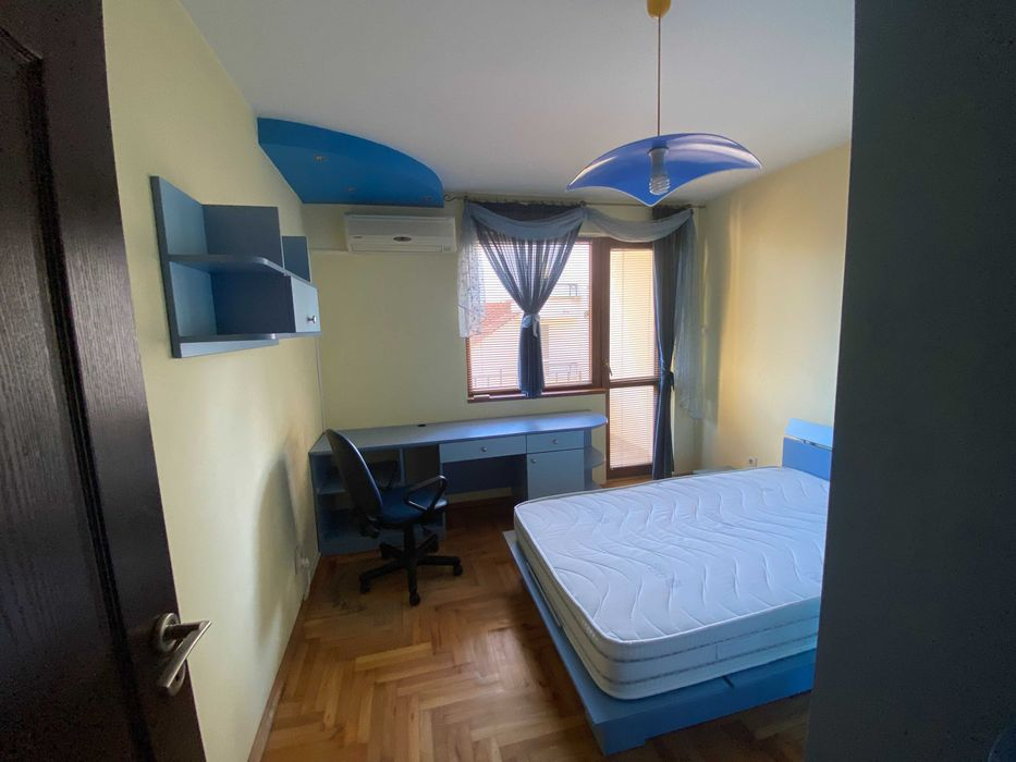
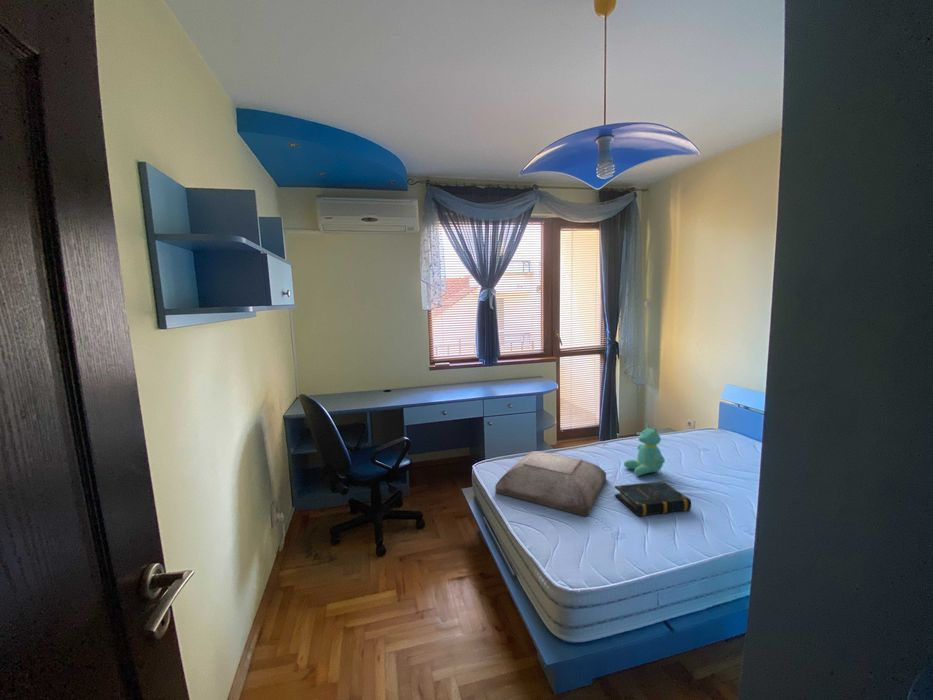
+ book [614,480,692,517]
+ teddy bear [623,422,666,477]
+ cushion [494,450,607,517]
